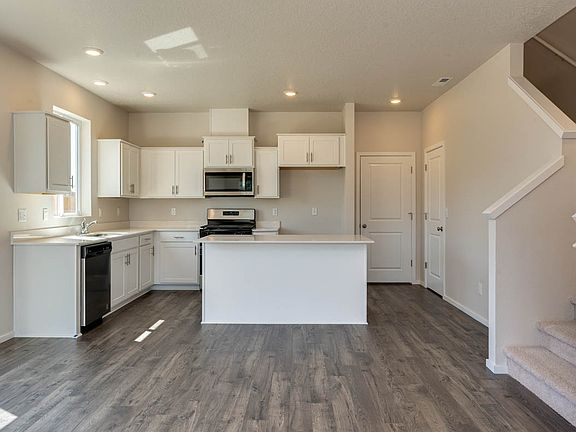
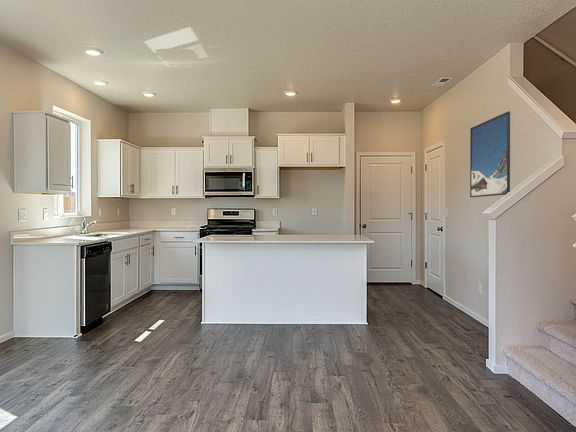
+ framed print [469,110,511,198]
